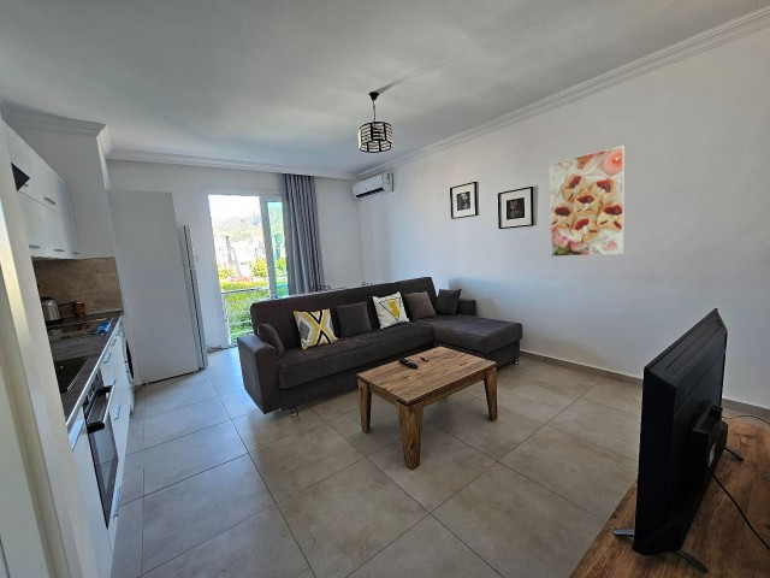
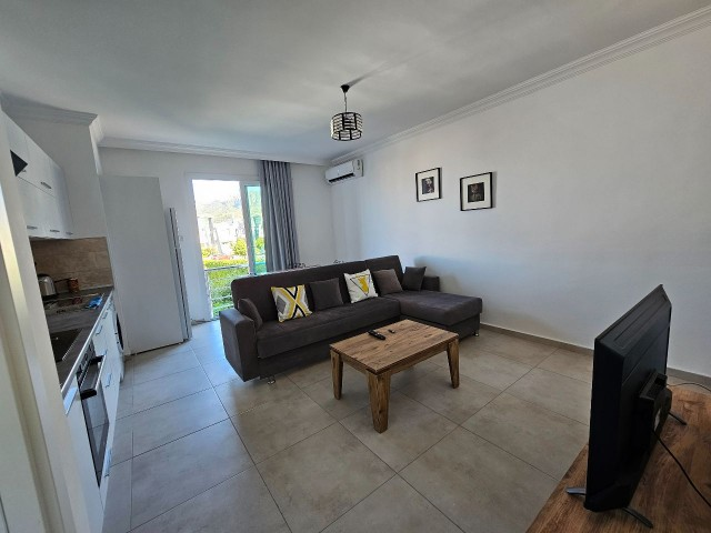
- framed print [549,144,626,258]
